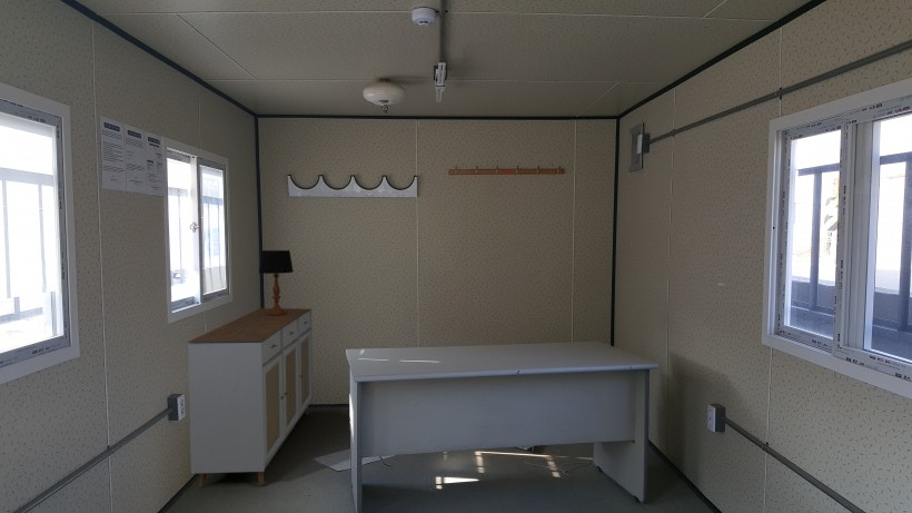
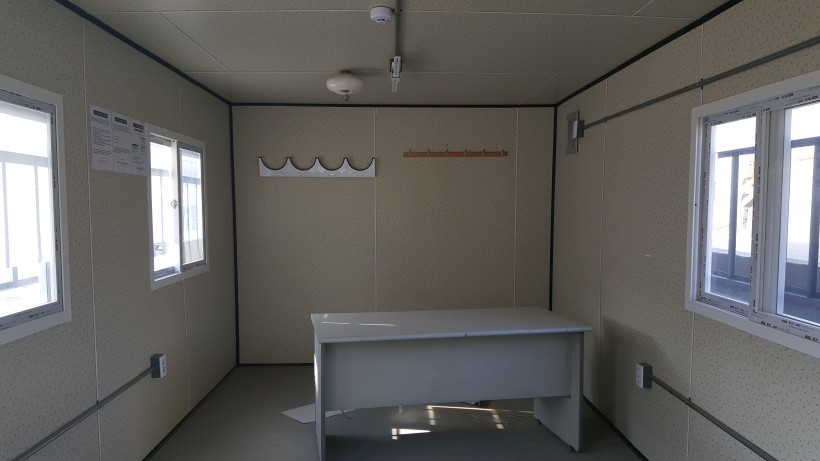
- table lamp [258,249,295,316]
- sideboard [186,307,314,489]
